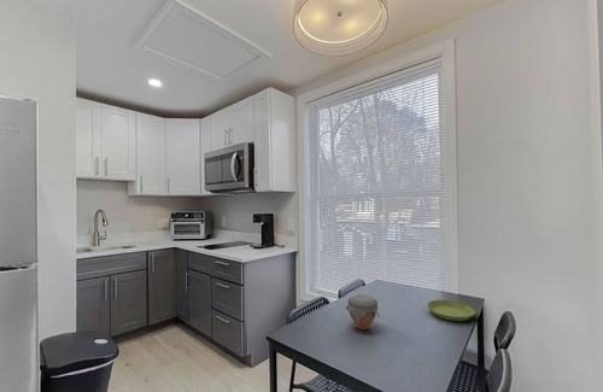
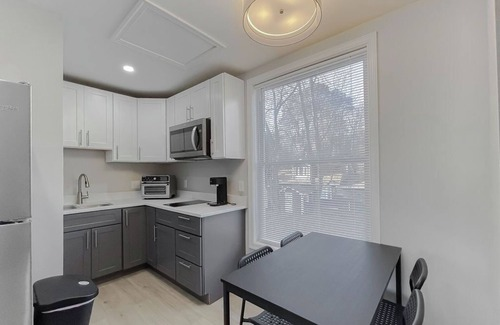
- jar [345,293,380,330]
- saucer [426,299,476,322]
